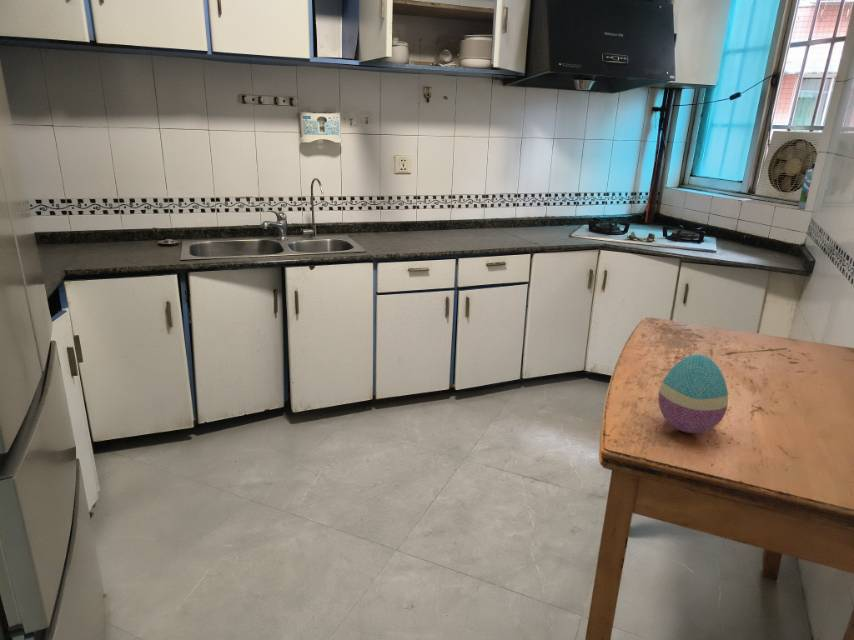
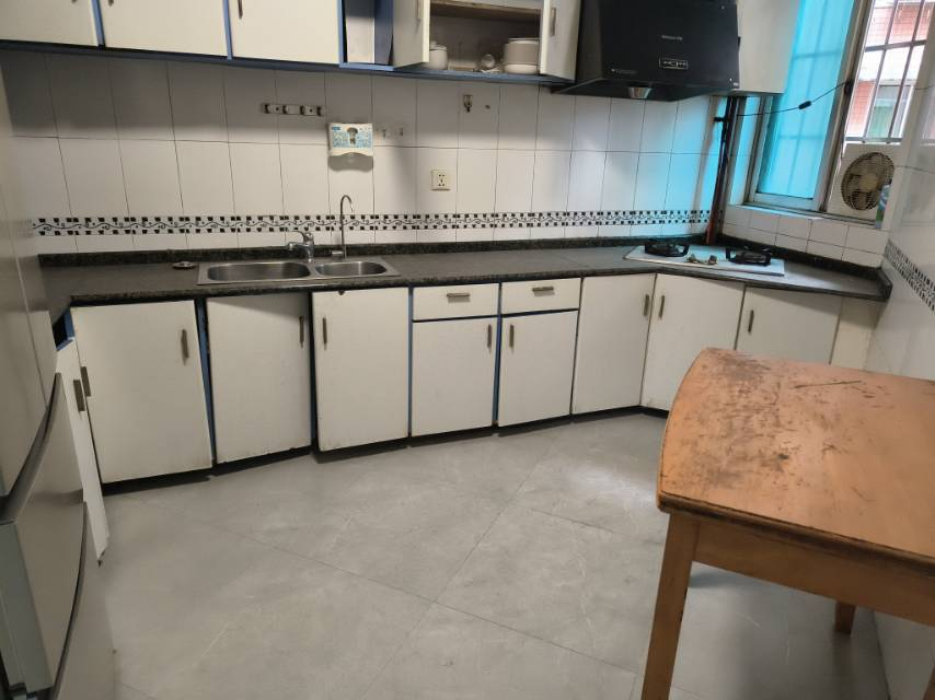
- decorative egg [657,353,729,434]
